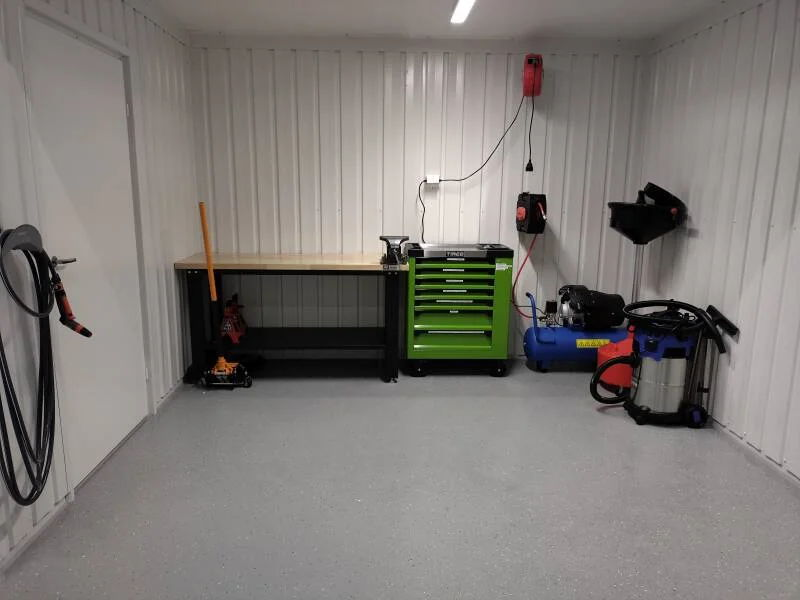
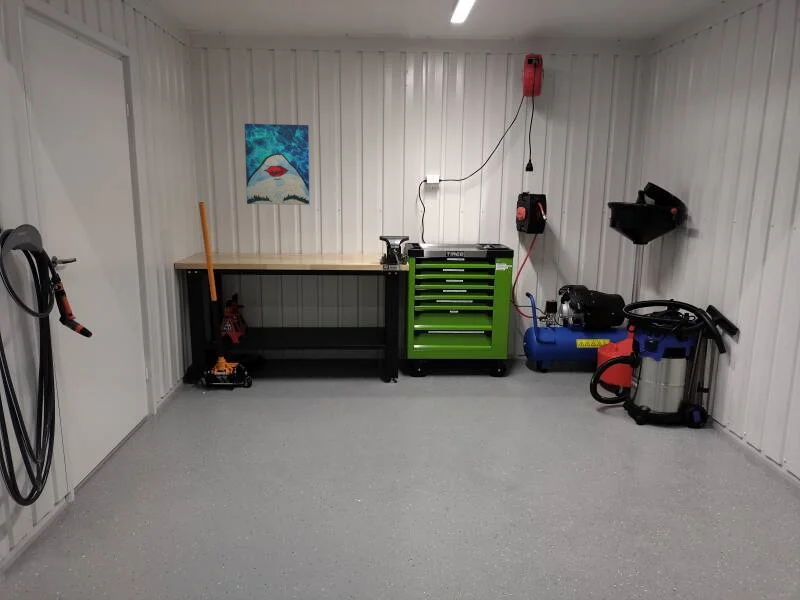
+ wall art [244,123,311,206]
